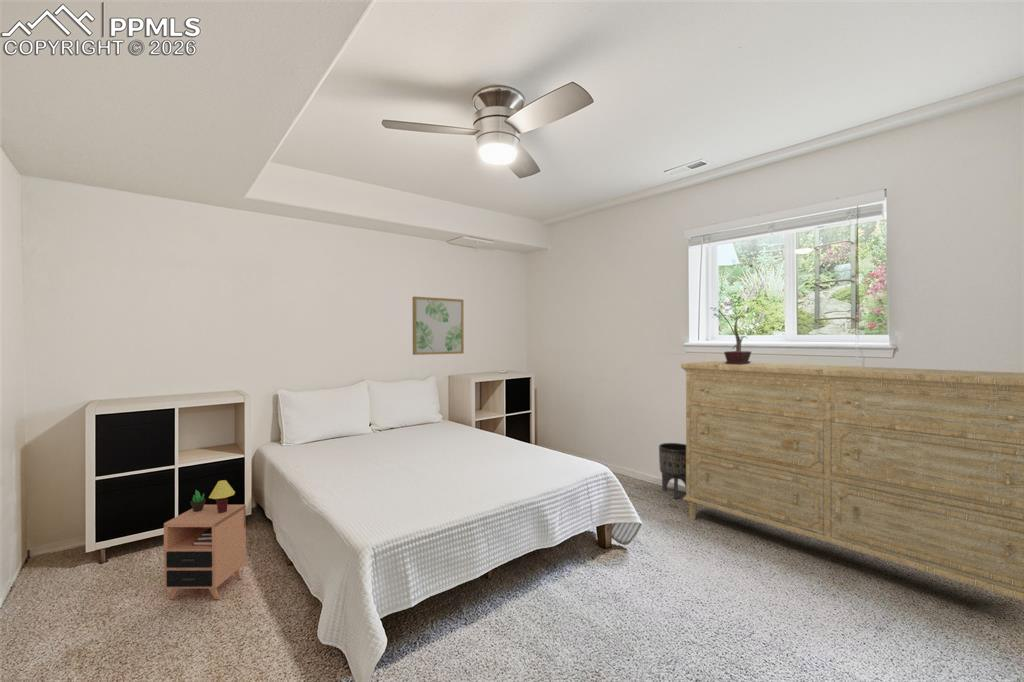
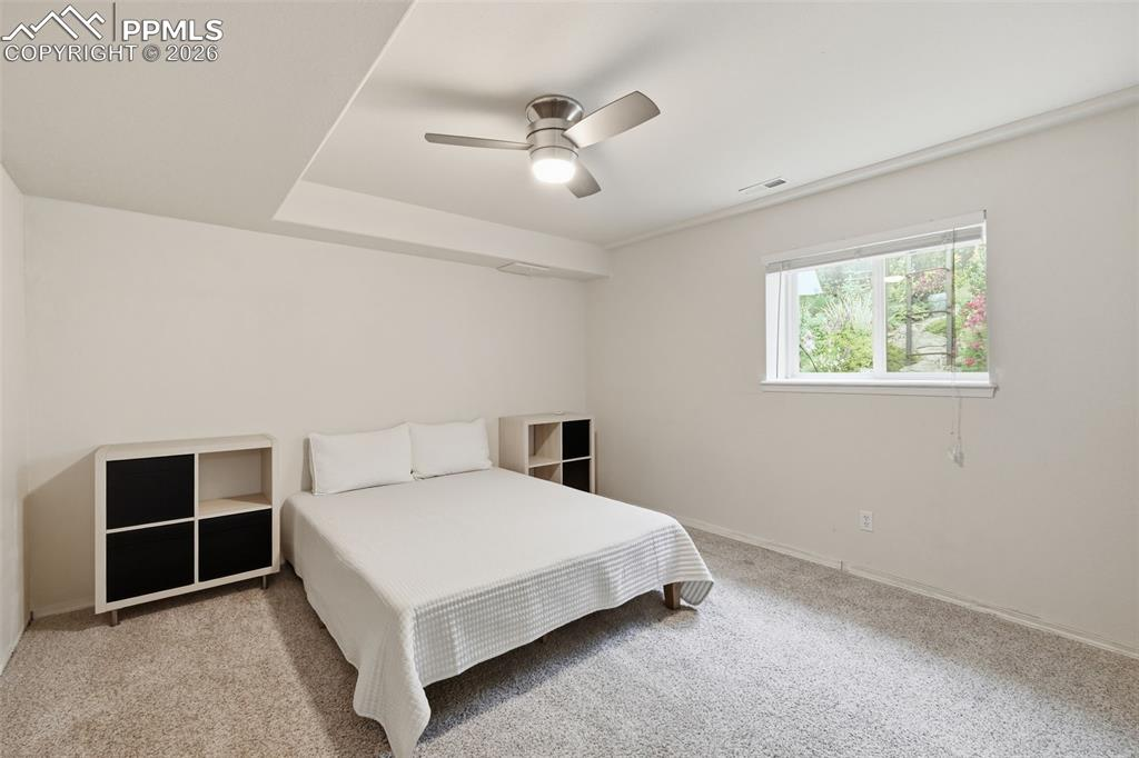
- planter [658,442,686,500]
- dresser [680,360,1024,602]
- potted plant [709,292,752,365]
- wall art [412,296,465,356]
- nightstand [163,479,247,600]
